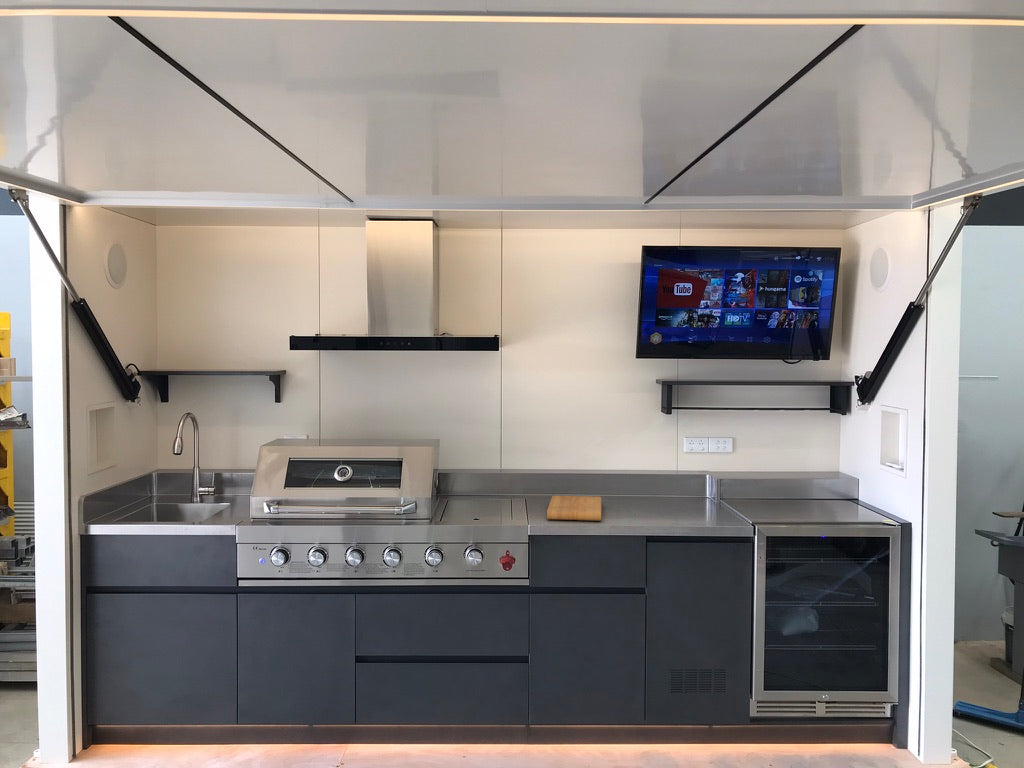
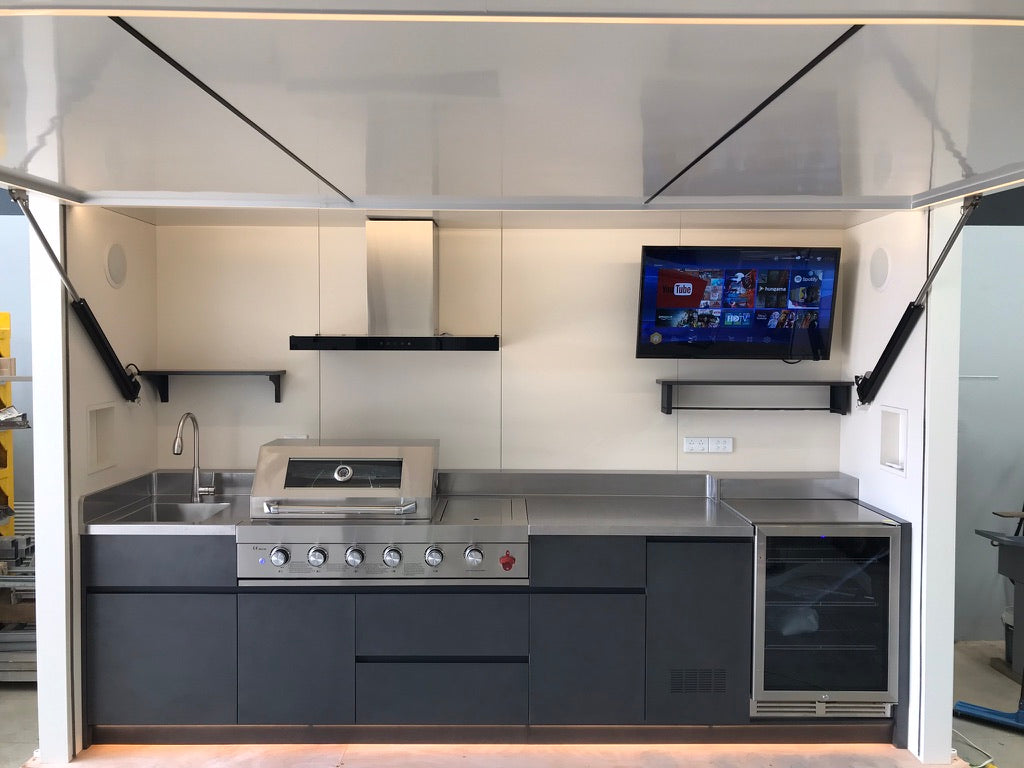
- cutting board [546,495,602,522]
